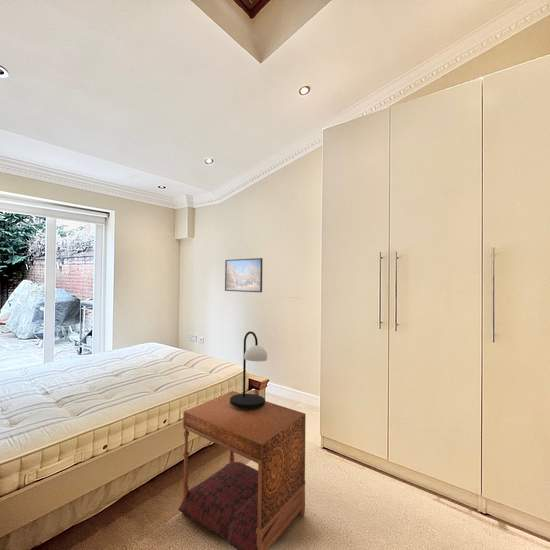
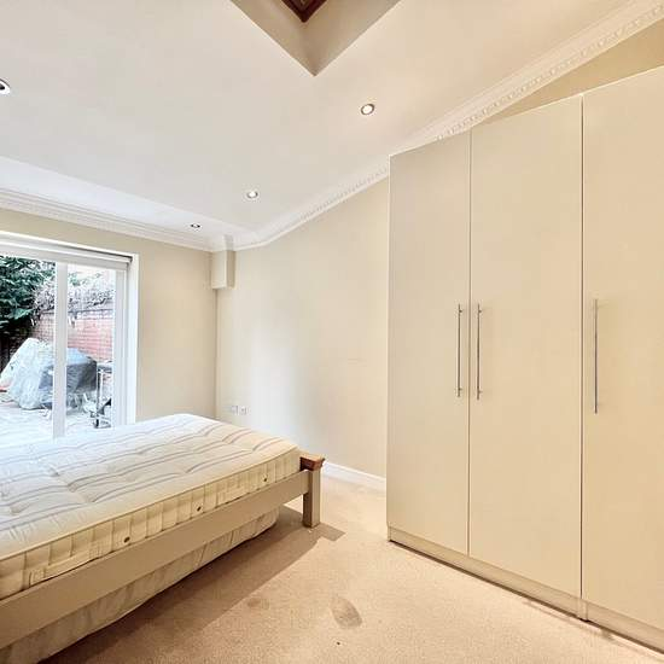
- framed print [224,257,264,293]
- table lamp [230,330,268,408]
- canopy bed [177,390,307,550]
